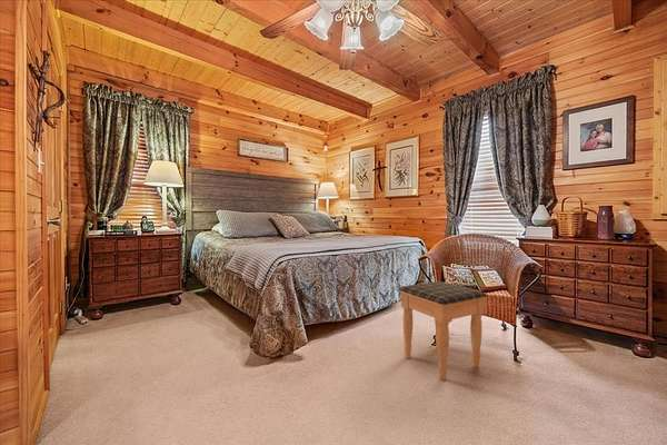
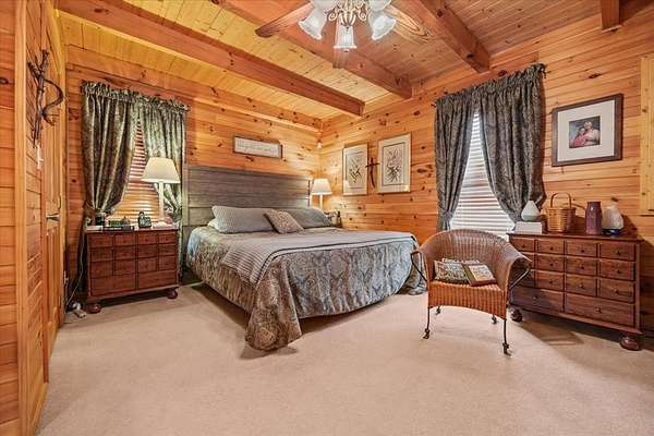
- footstool [398,280,488,382]
